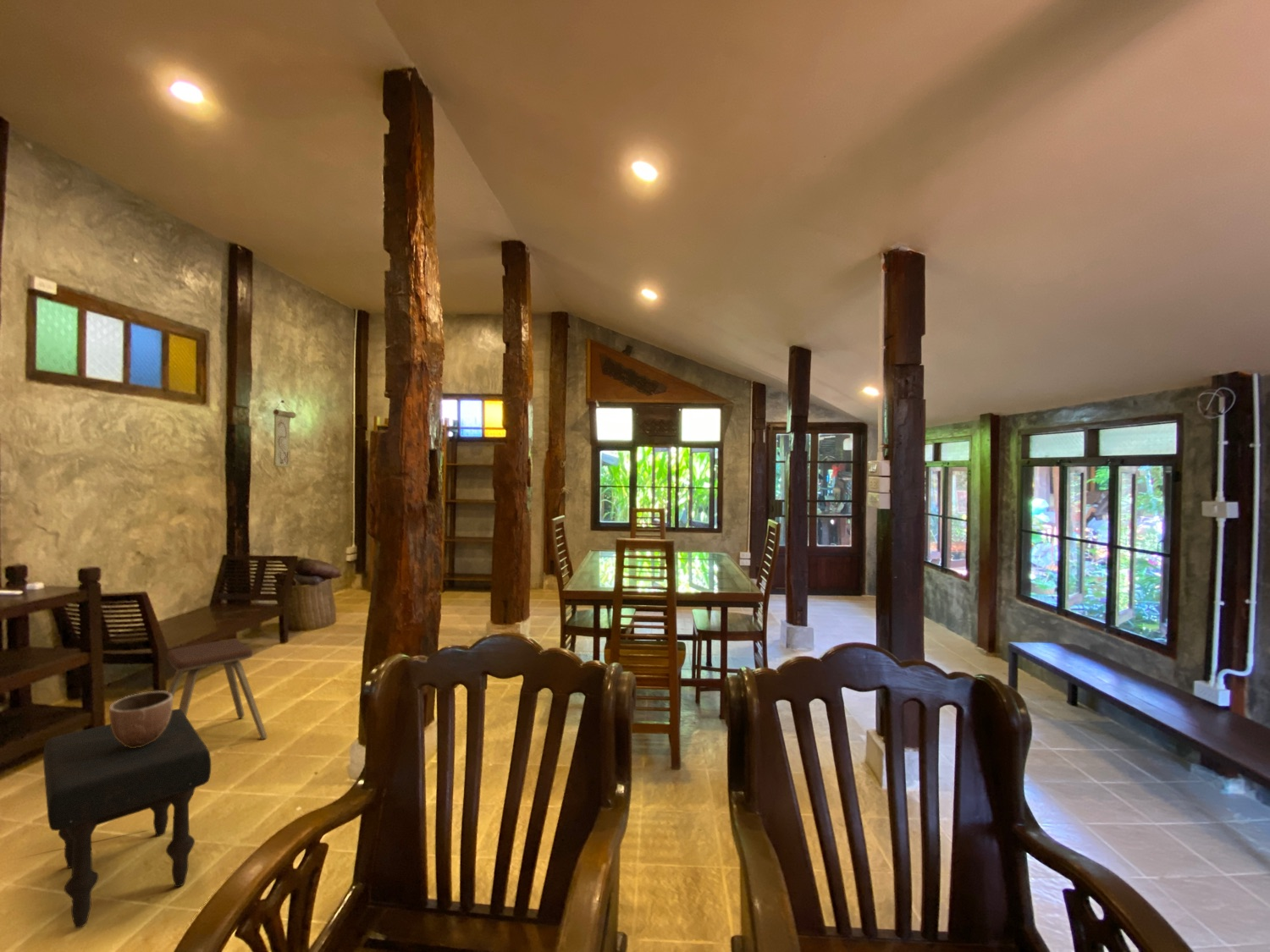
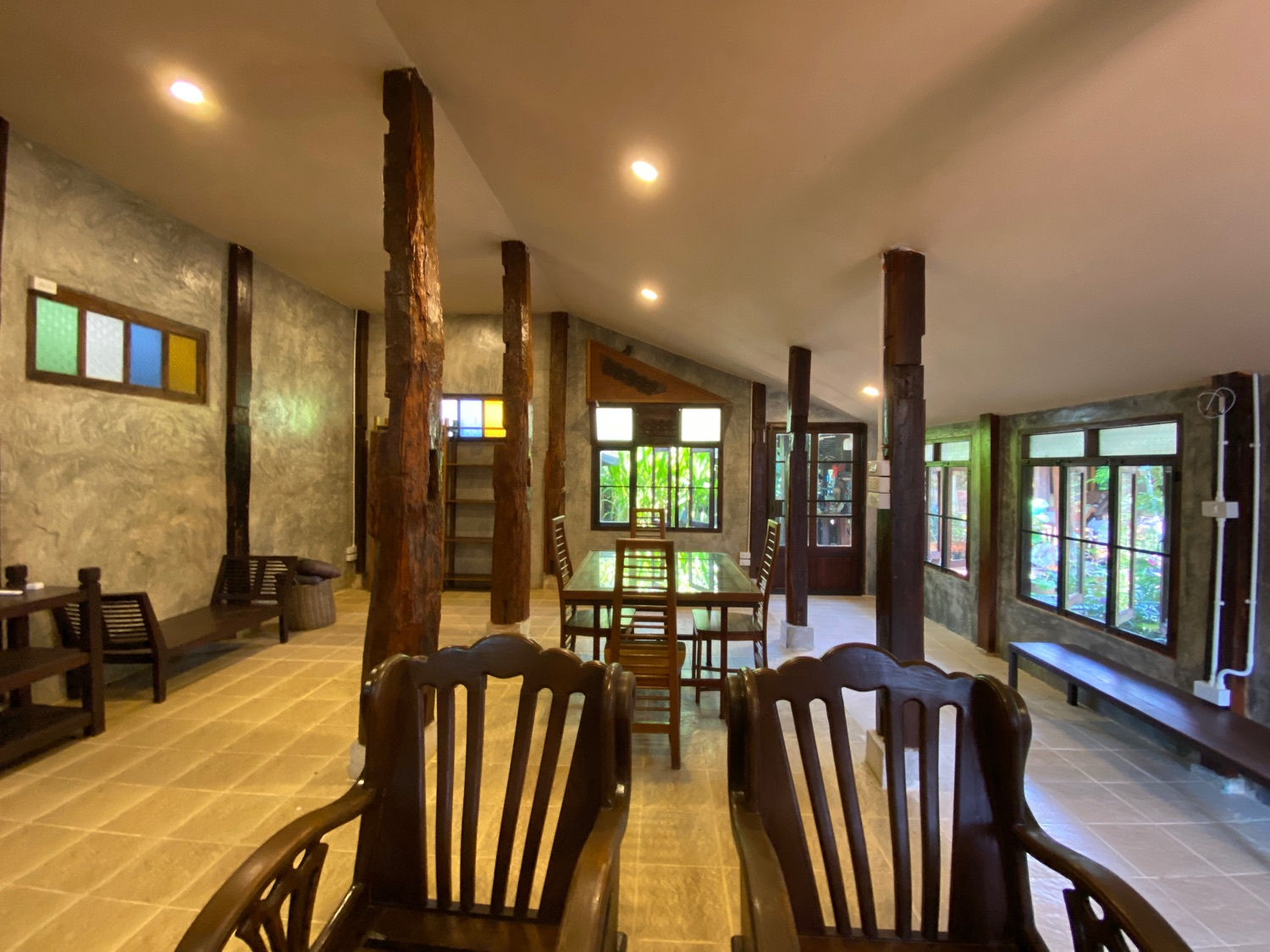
- ottoman [42,708,212,929]
- music stool [166,638,268,740]
- wall scroll [272,399,297,468]
- decorative bowl [108,690,174,748]
